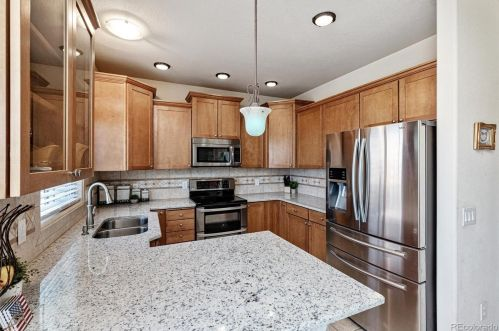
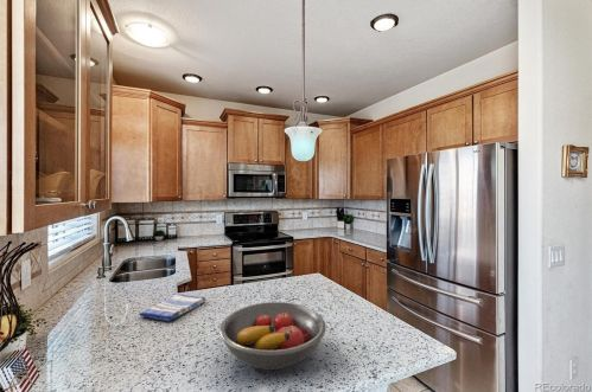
+ fruit bowl [218,301,327,371]
+ dish towel [138,293,208,322]
